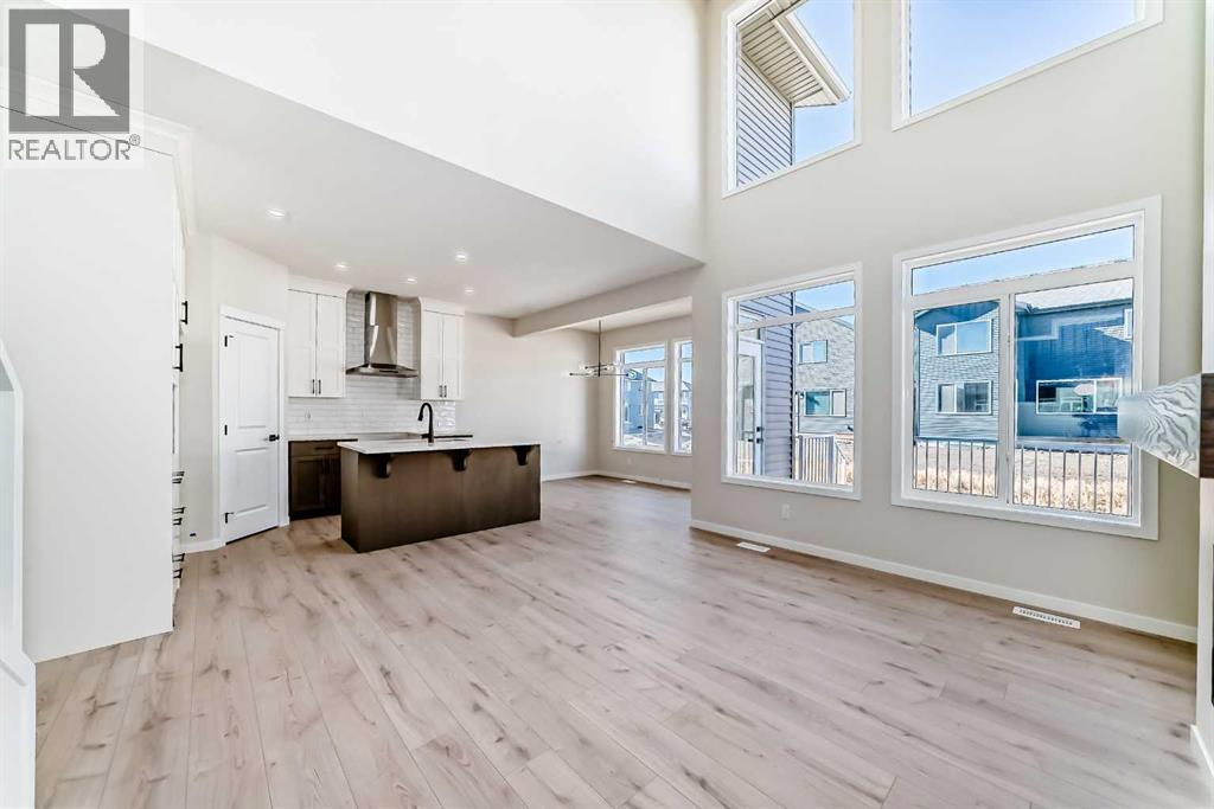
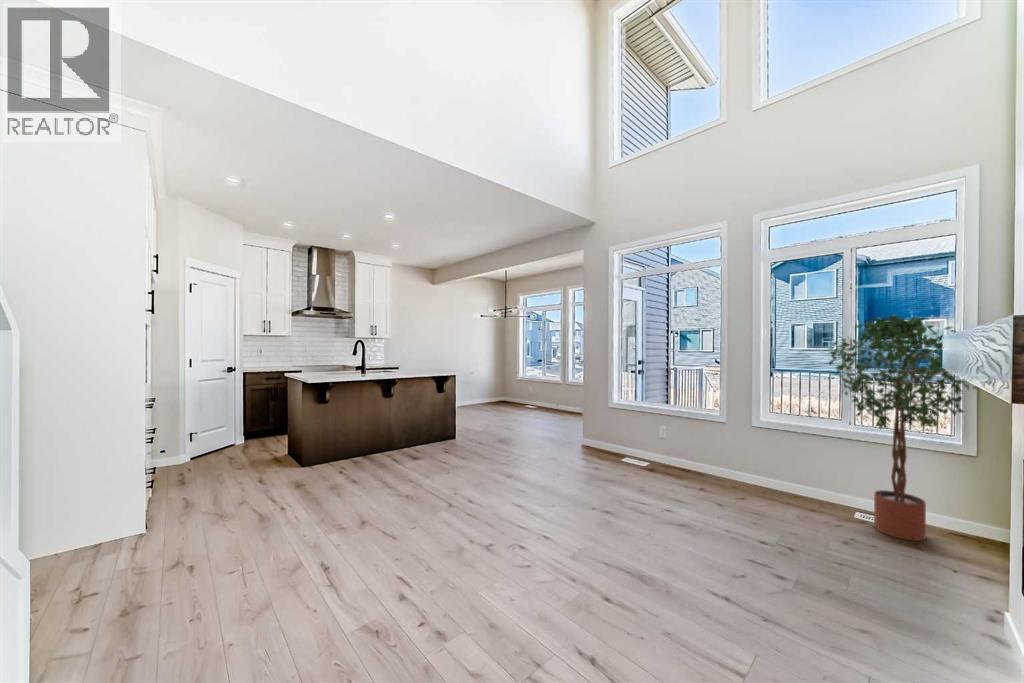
+ potted tree [828,313,980,542]
